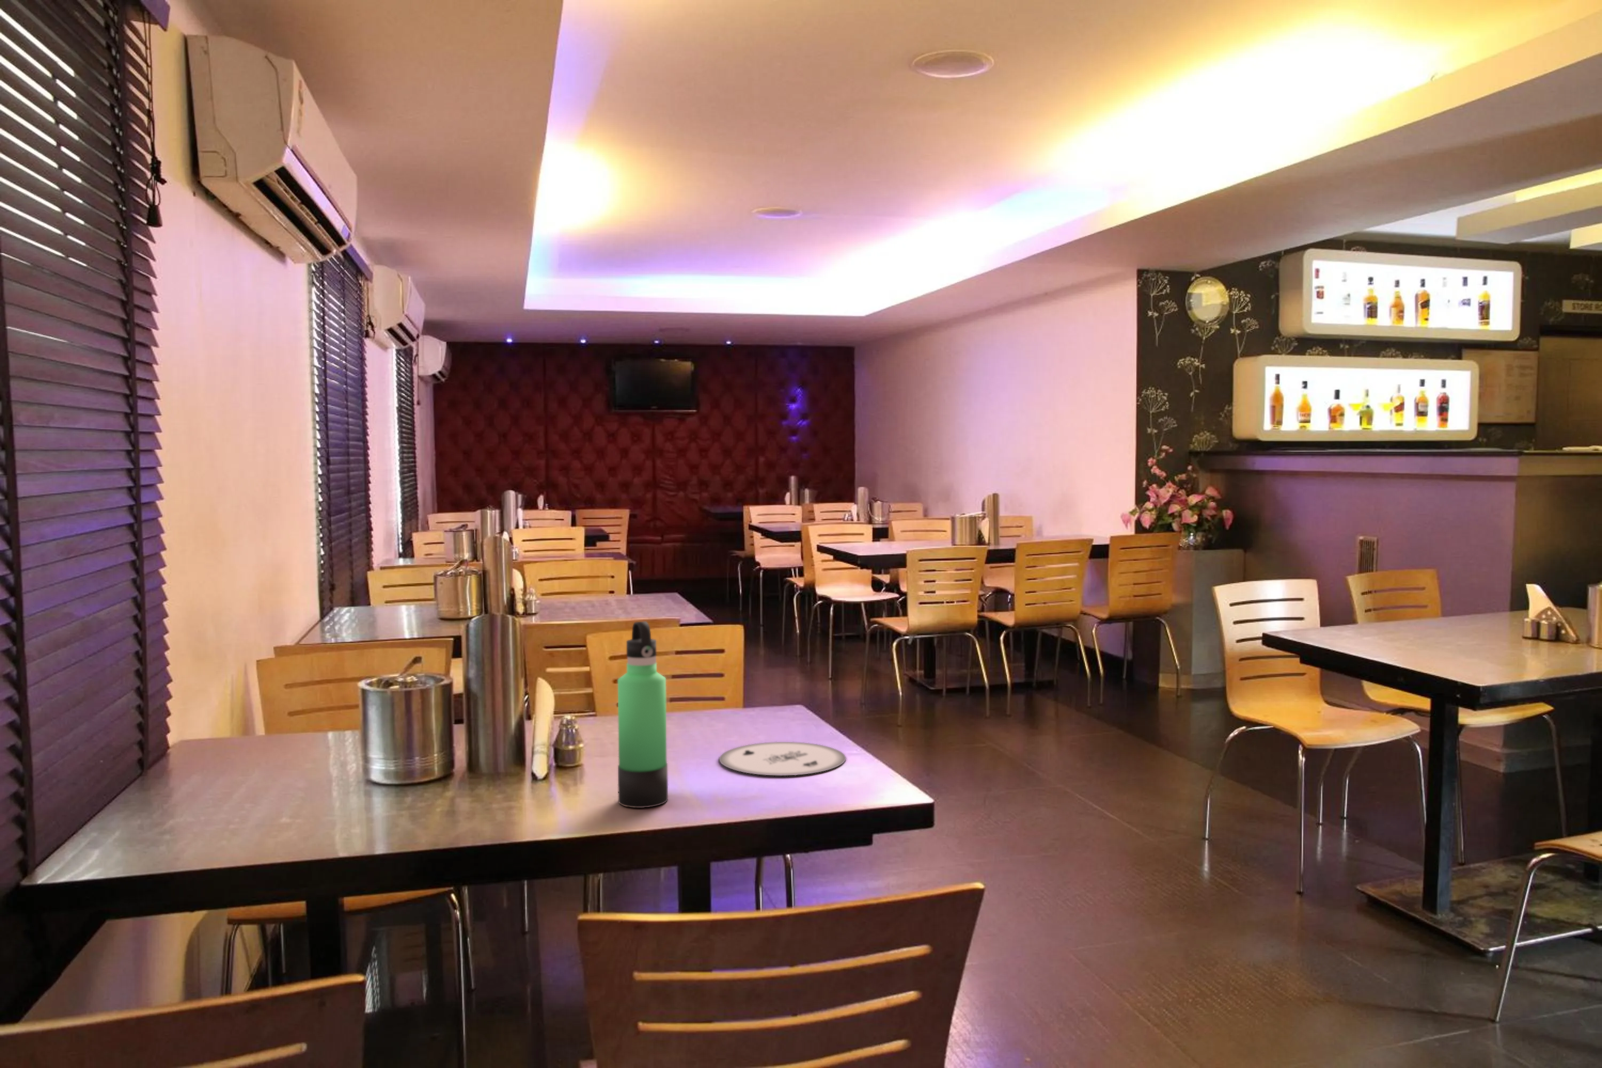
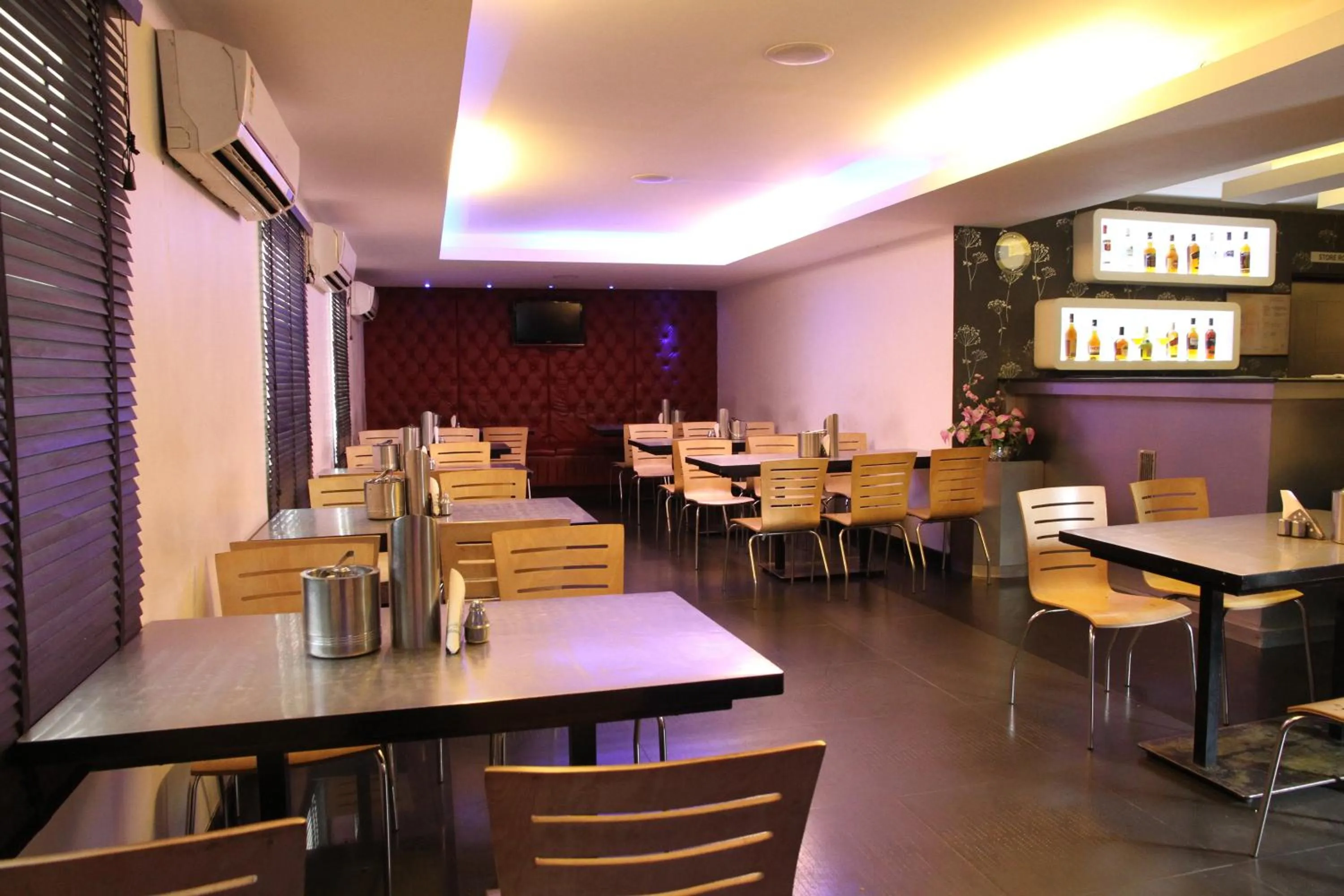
- thermos bottle [617,621,669,808]
- plate [719,741,846,776]
